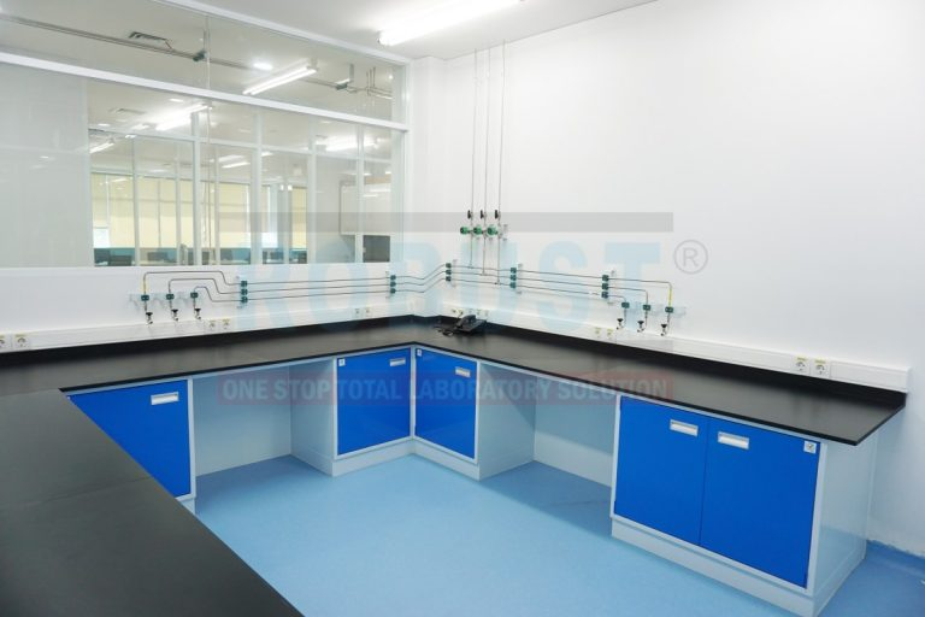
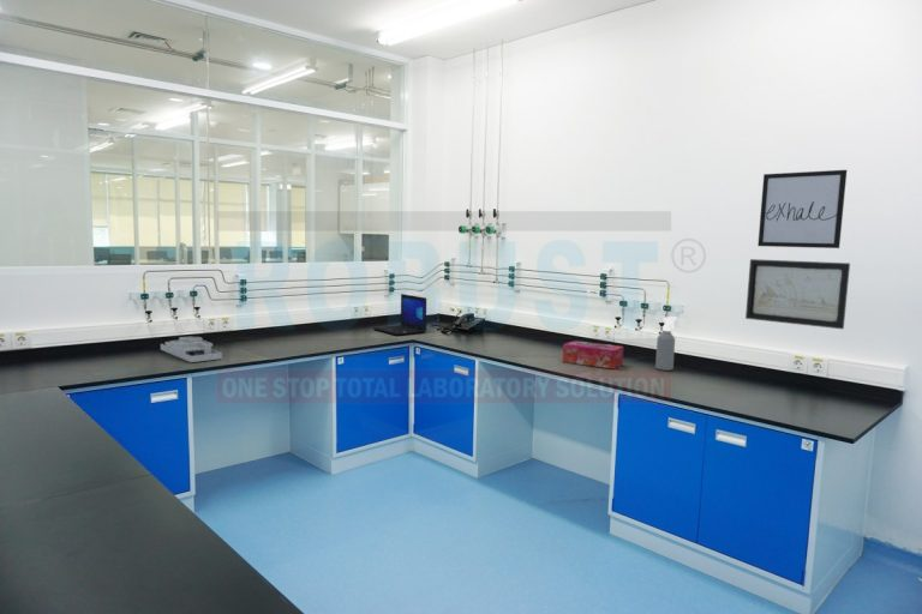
+ desk organizer [160,336,223,363]
+ spray bottle [654,315,678,372]
+ laptop [372,293,427,336]
+ wall art [756,169,848,249]
+ wall art [744,258,851,330]
+ tissue box [562,339,624,371]
